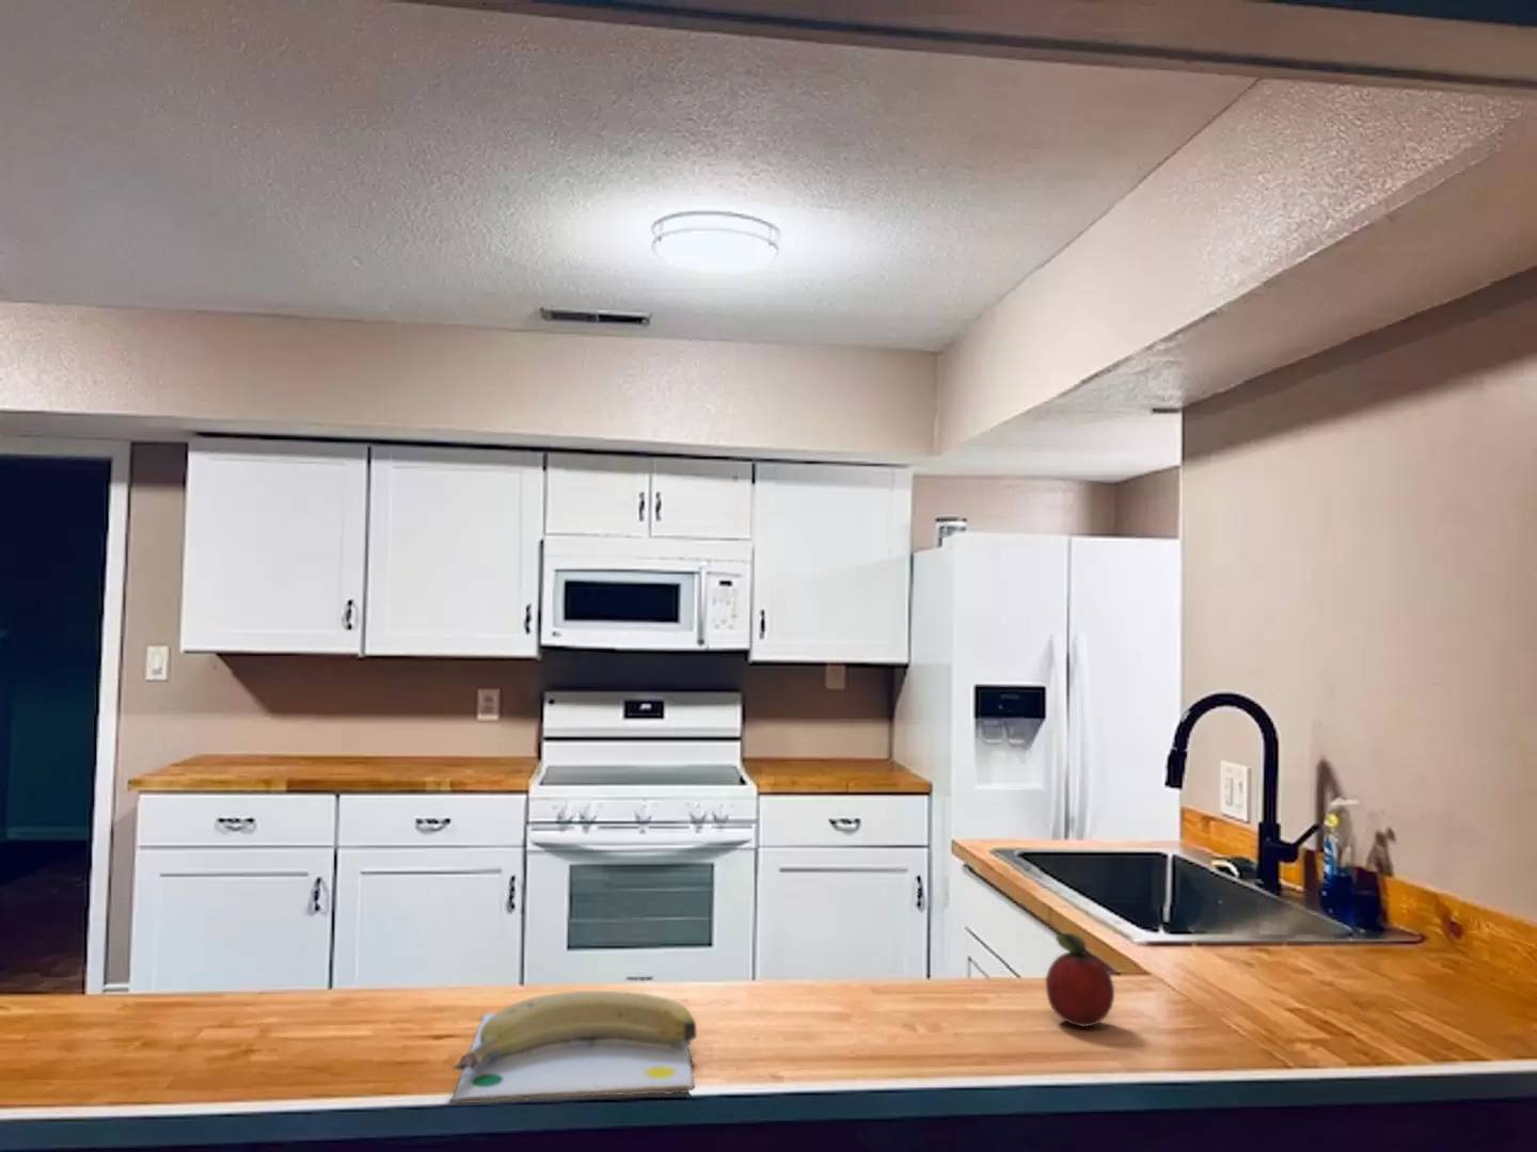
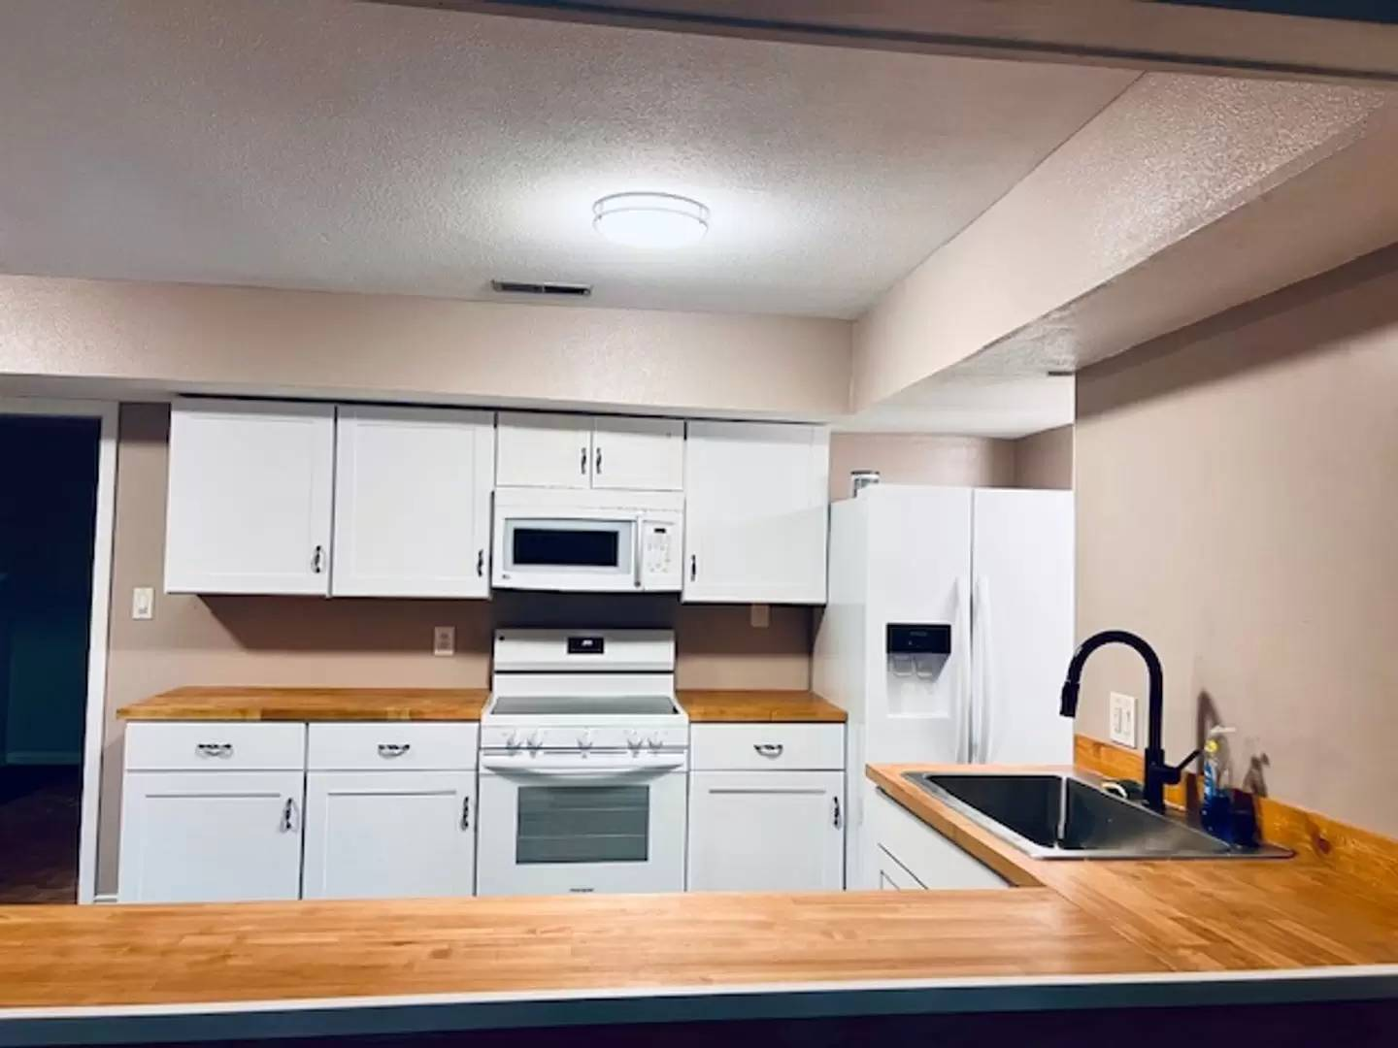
- fruit [1044,932,1116,1029]
- banana [448,990,698,1105]
